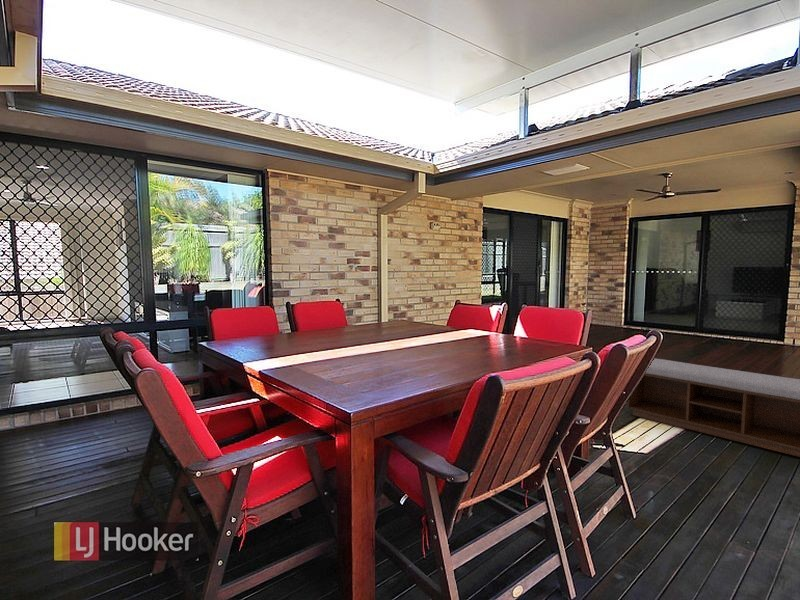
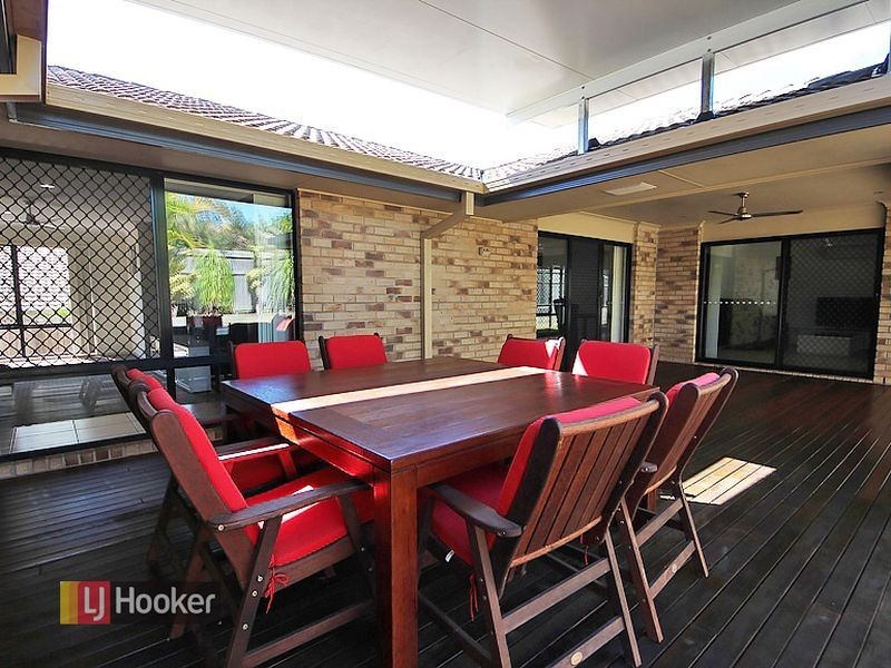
- bench [625,357,800,458]
